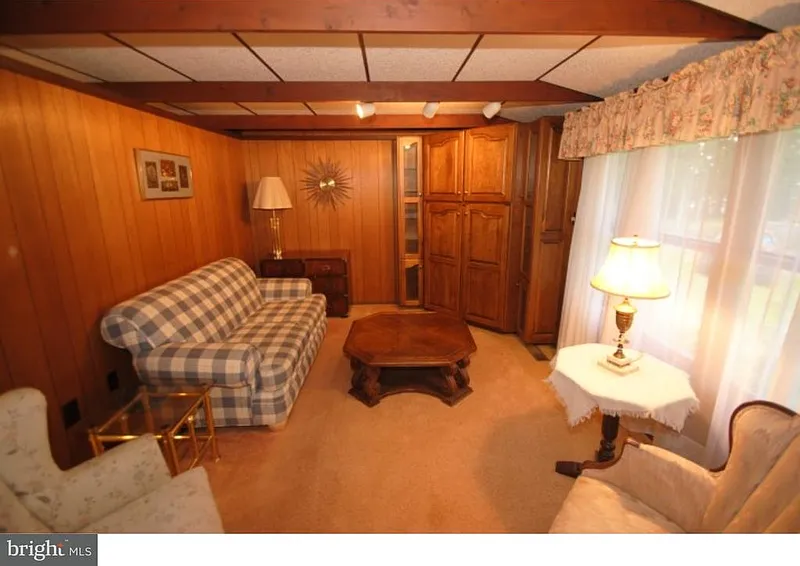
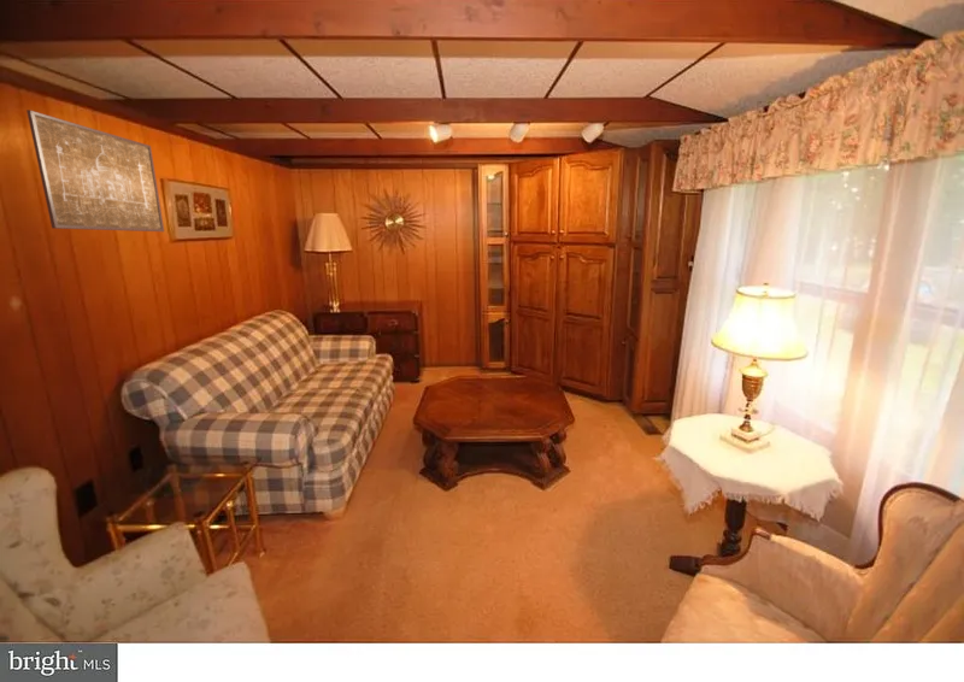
+ wall art [25,108,165,233]
